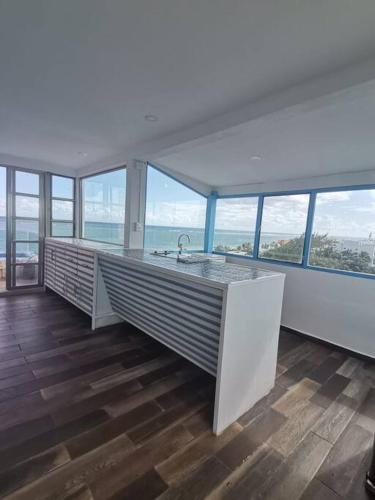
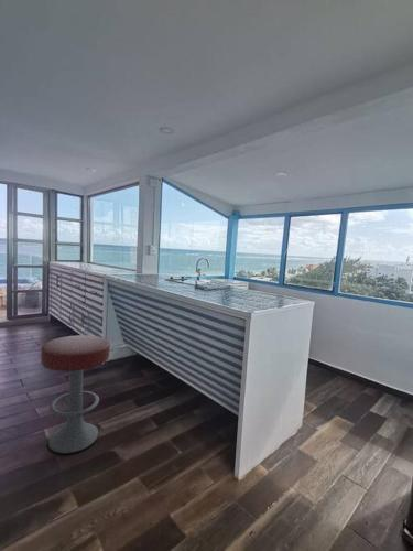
+ bar stool [40,334,111,455]
